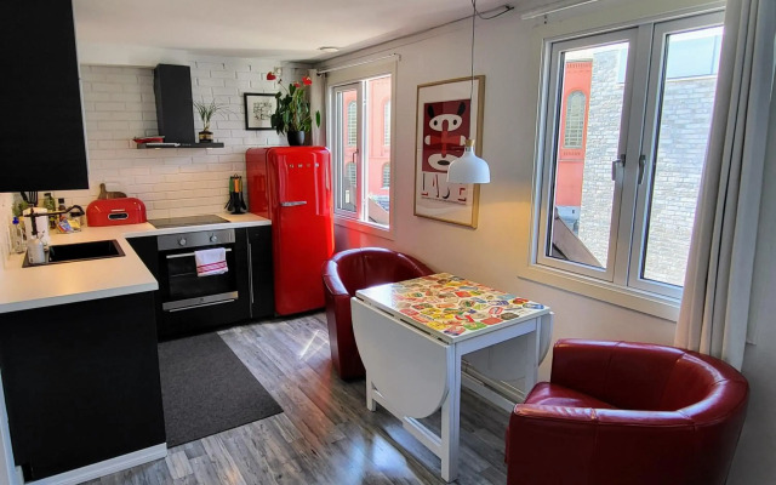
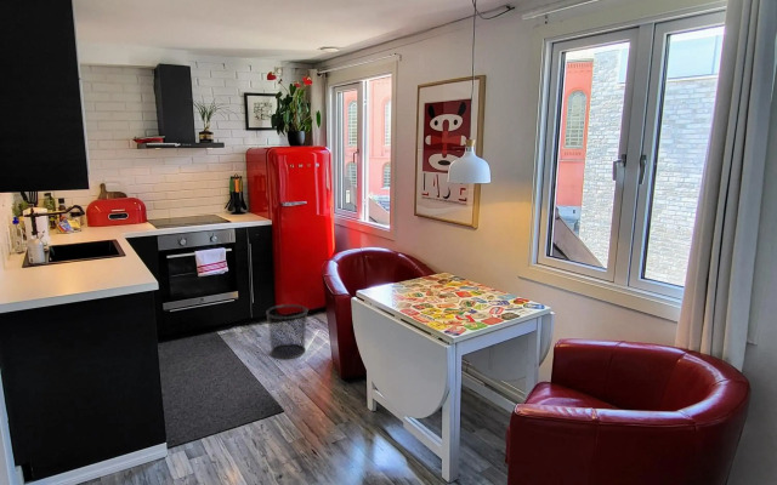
+ waste bin [265,303,310,360]
